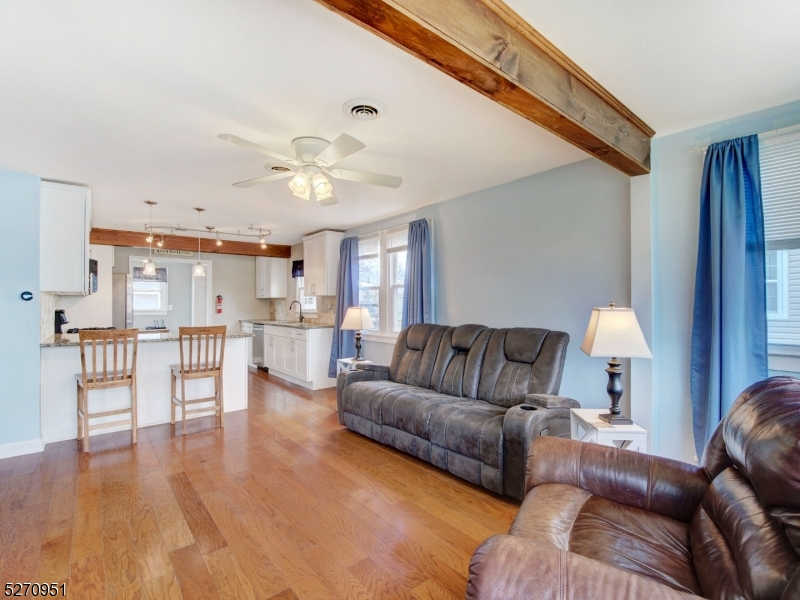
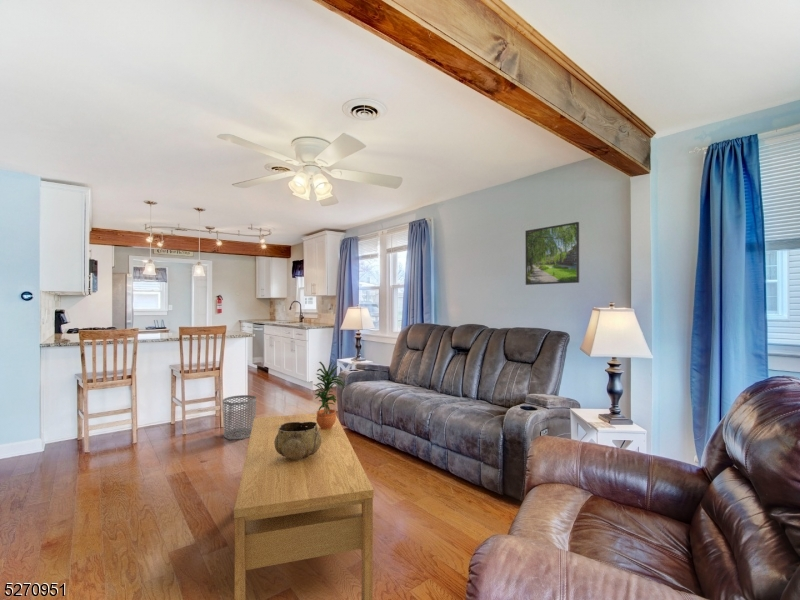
+ coffee table [233,412,375,600]
+ waste bin [222,394,257,441]
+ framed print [524,221,580,286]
+ potted plant [314,361,346,429]
+ decorative bowl [274,422,321,460]
